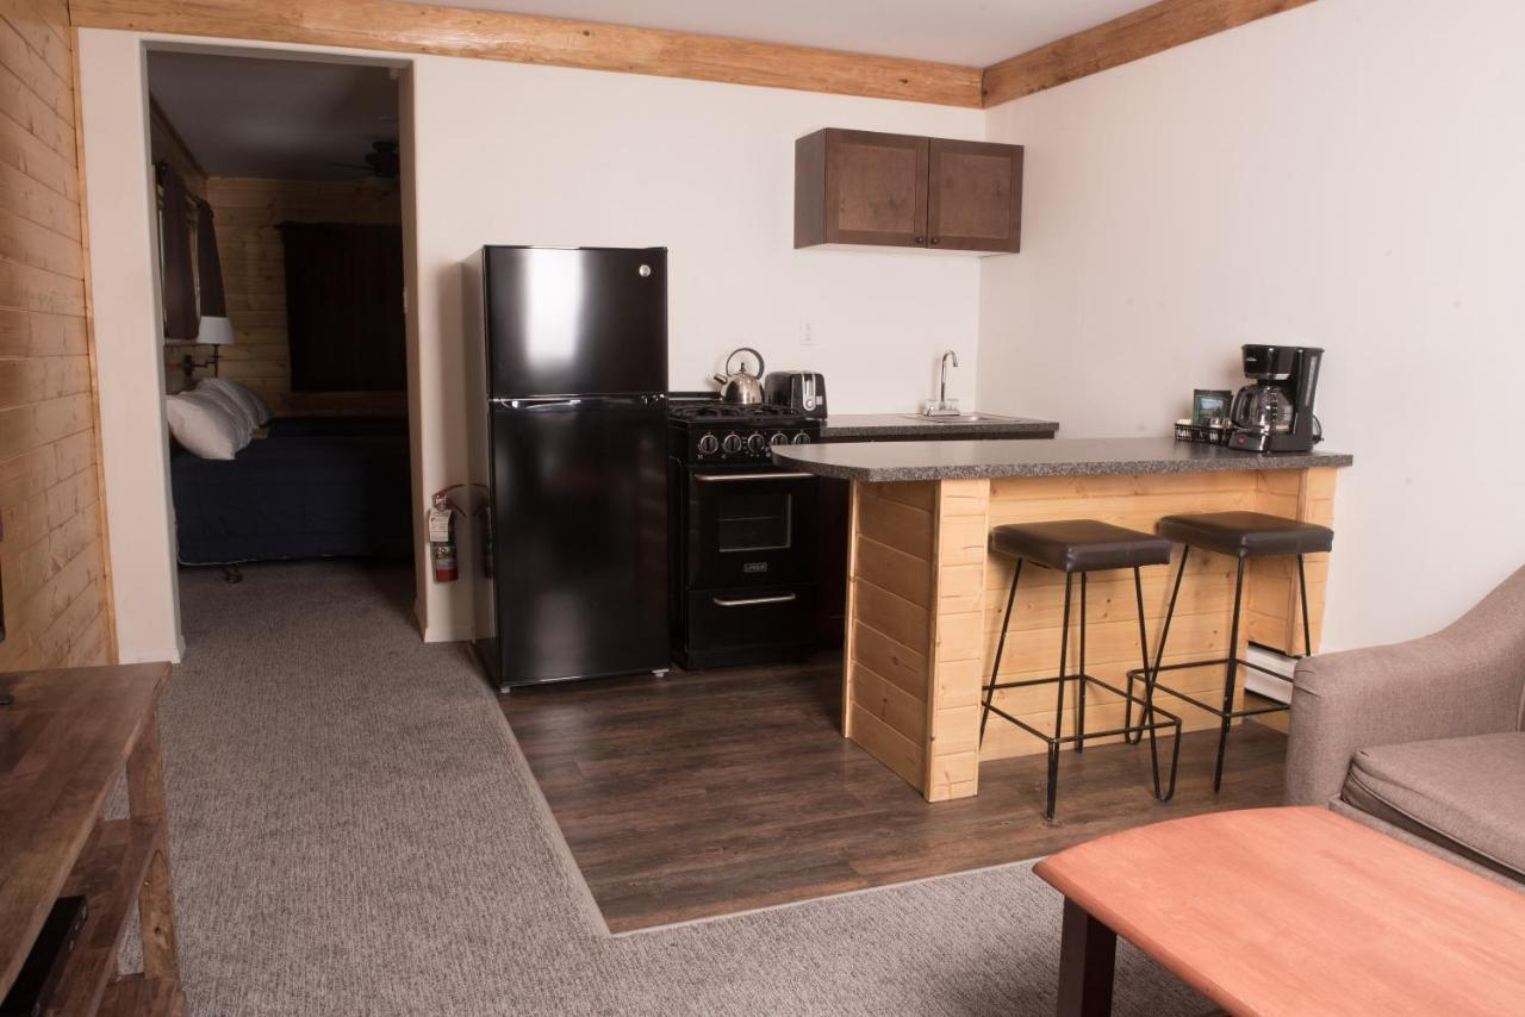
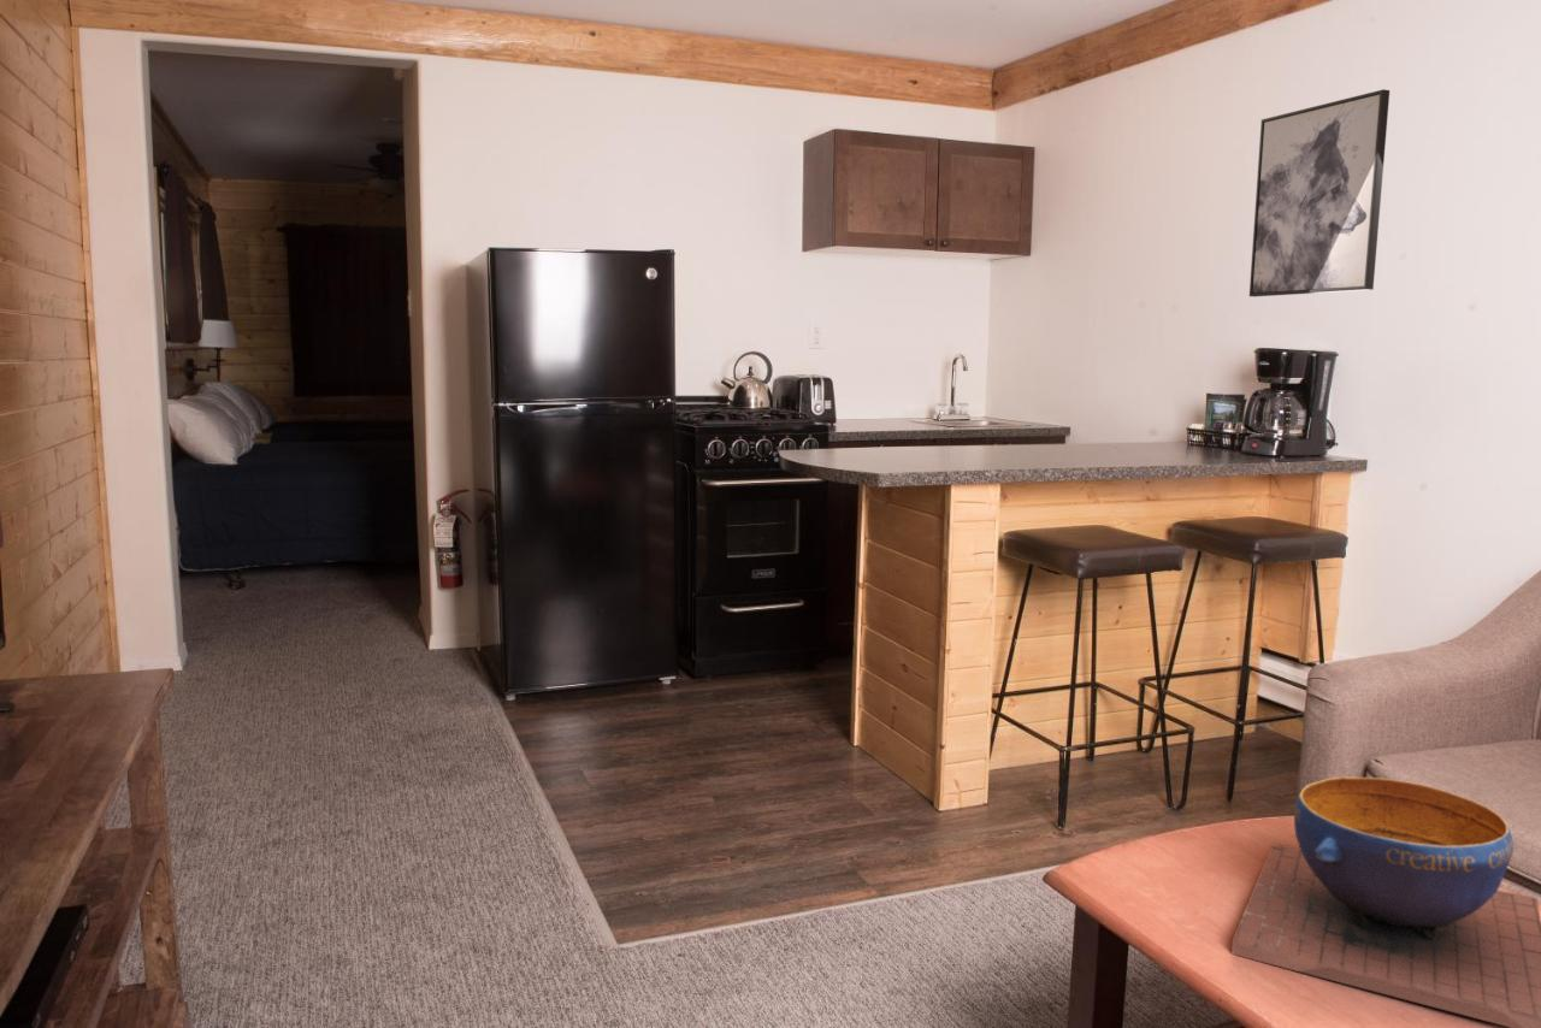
+ decorative bowl [1230,776,1541,1028]
+ wall art [1248,88,1391,297]
